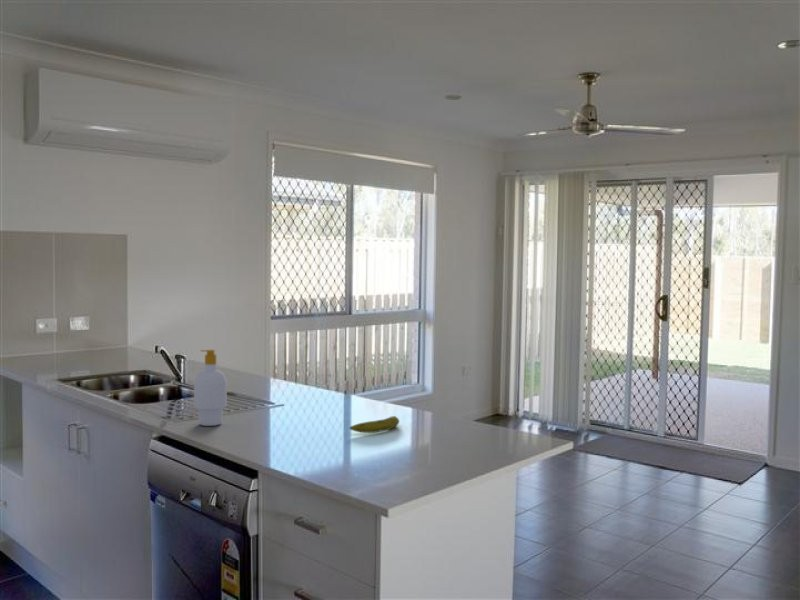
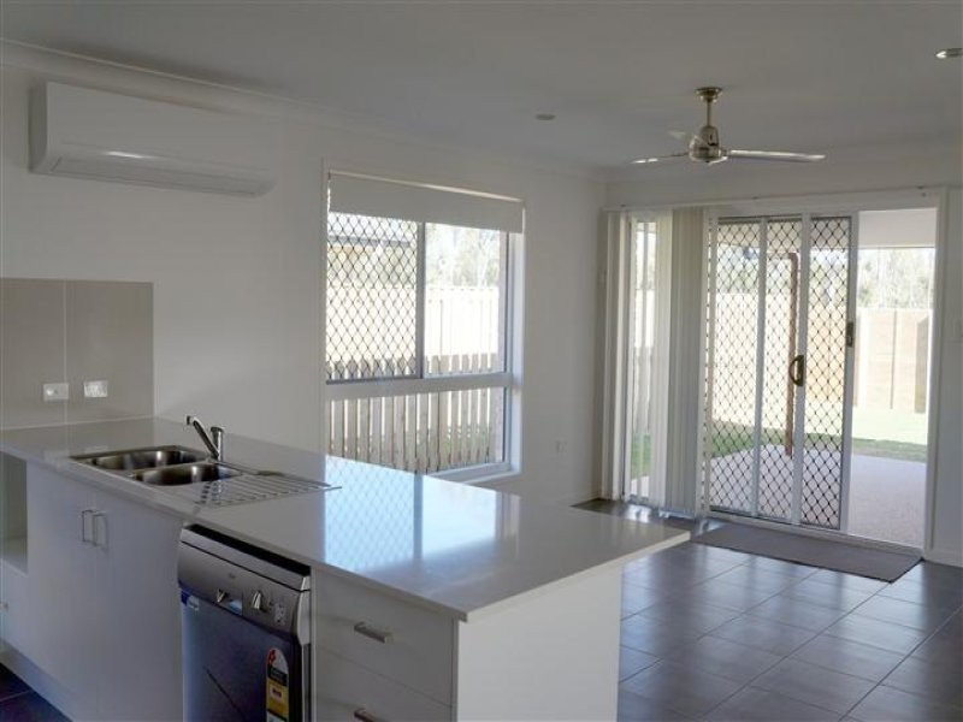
- soap bottle [193,349,228,427]
- fruit [348,415,400,434]
